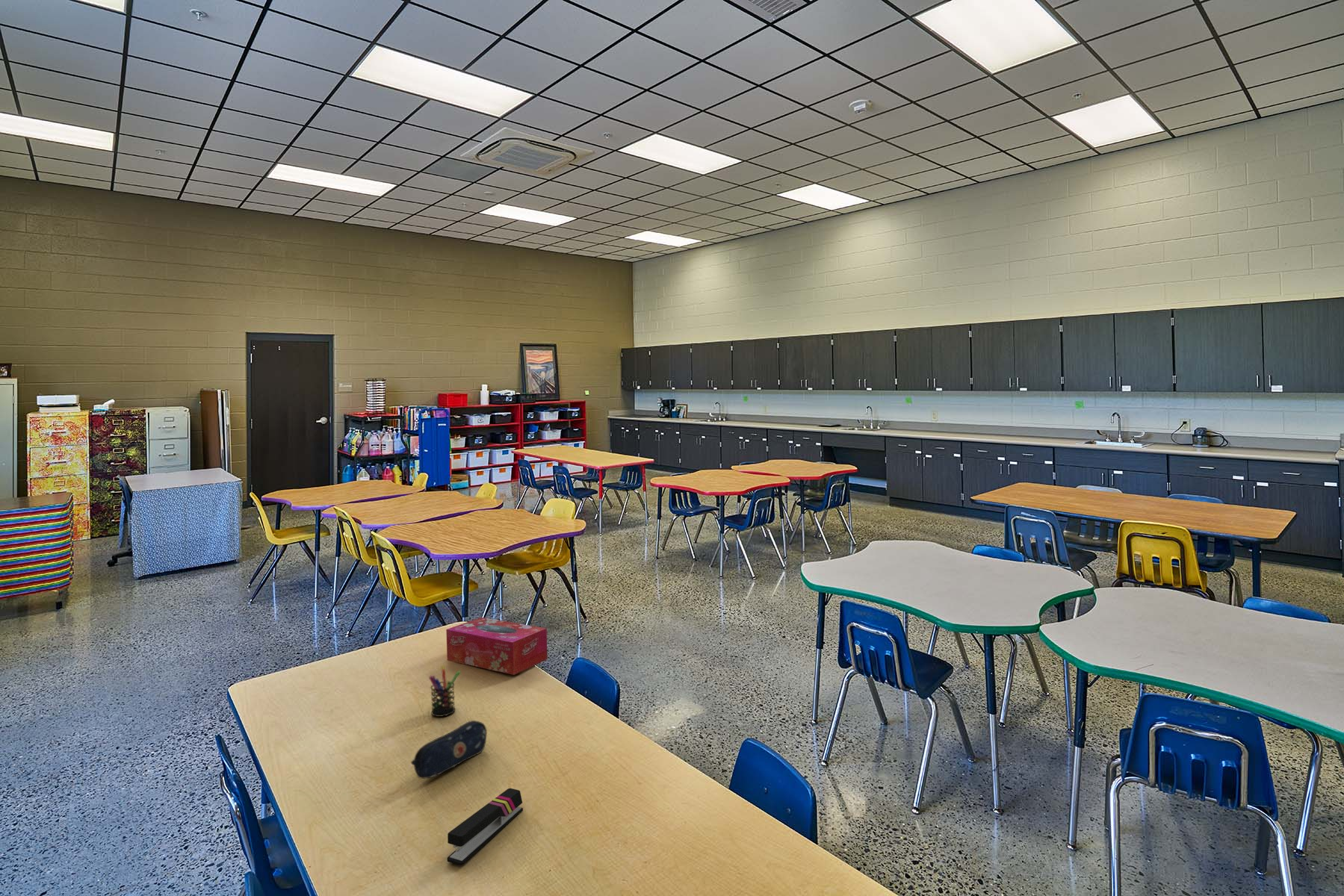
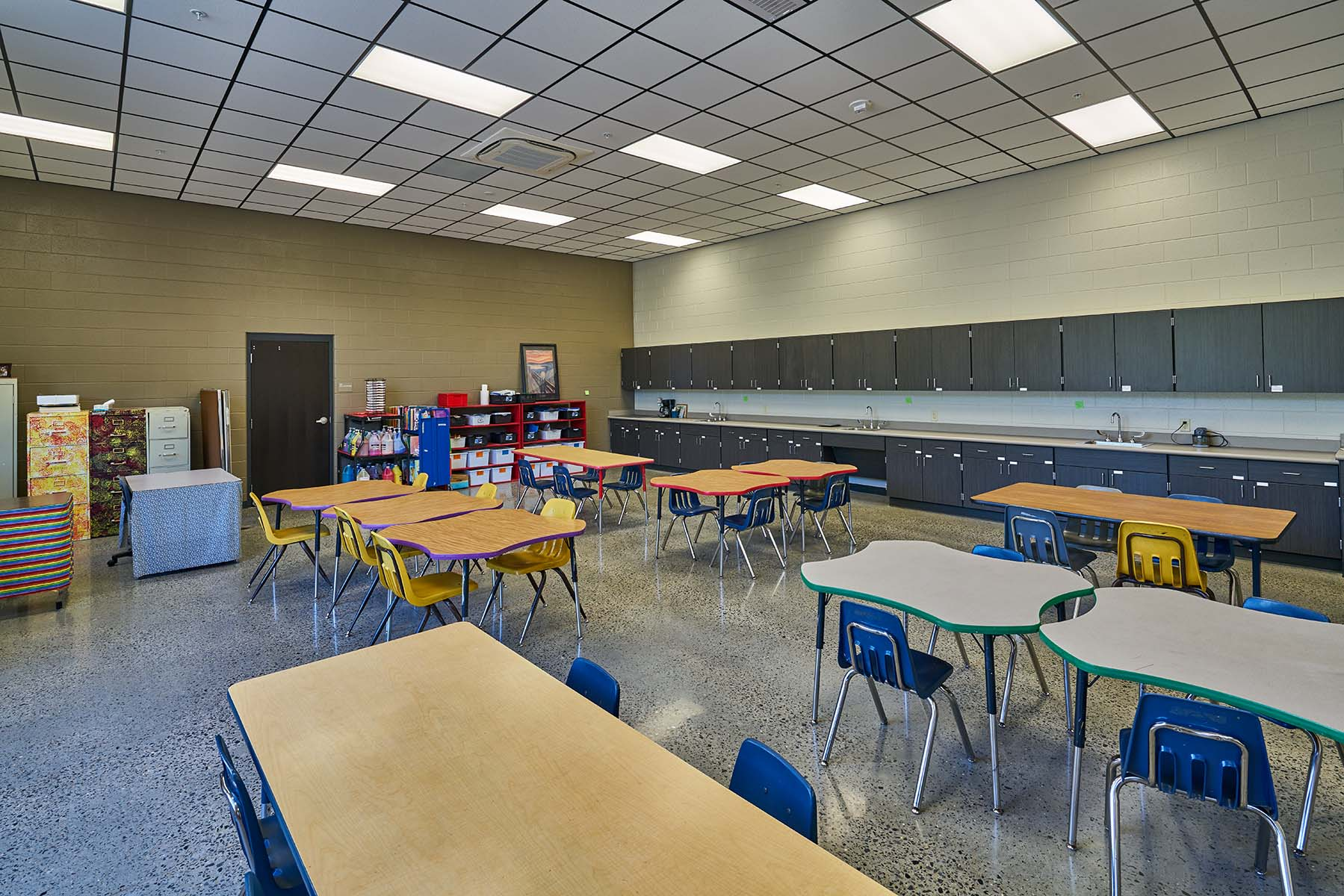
- pen holder [428,665,461,718]
- pencil case [410,720,488,780]
- tissue box [445,617,548,676]
- stapler [447,788,524,866]
